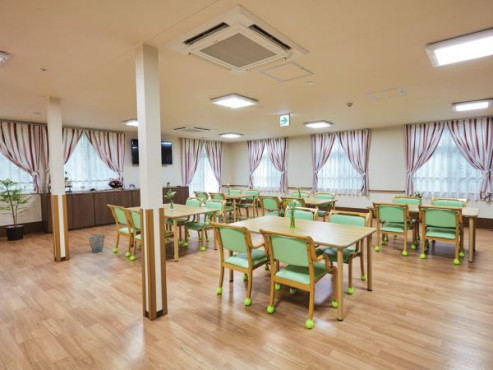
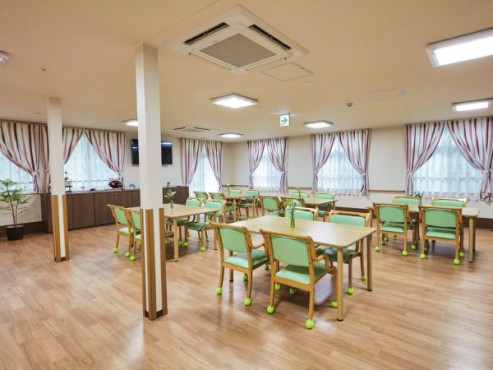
- waste basket [87,233,107,253]
